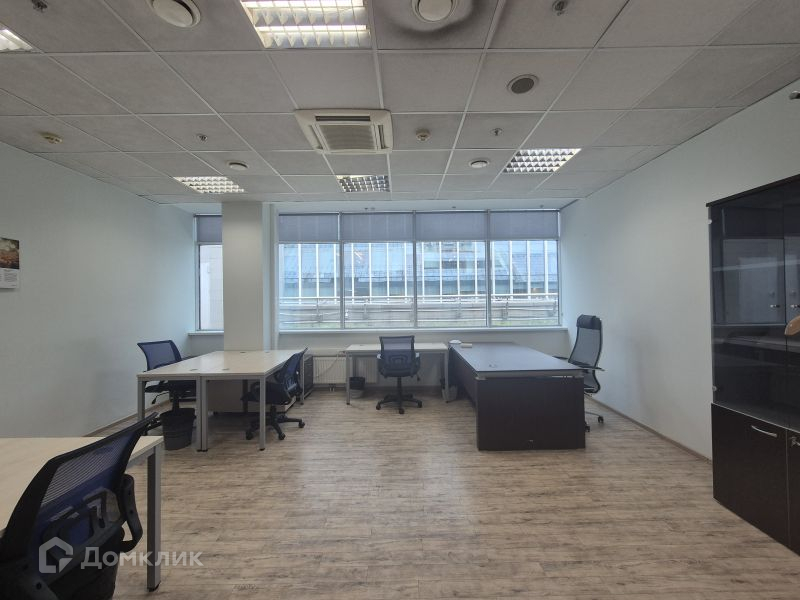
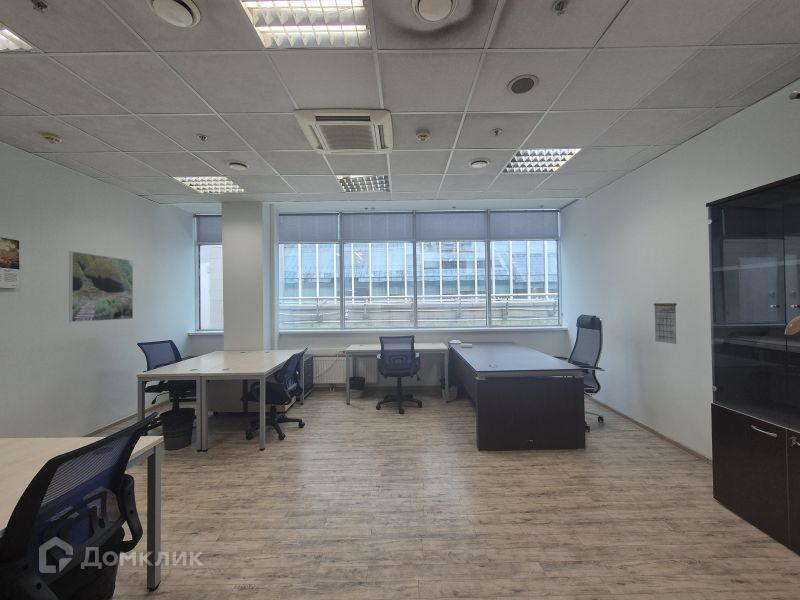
+ calendar [653,297,678,345]
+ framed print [68,250,134,323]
